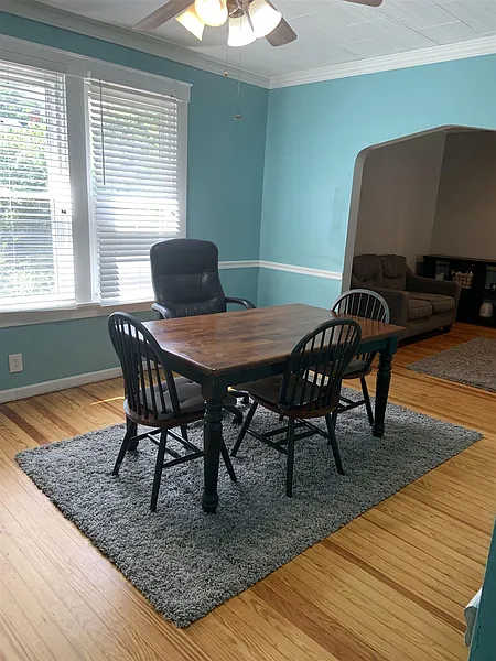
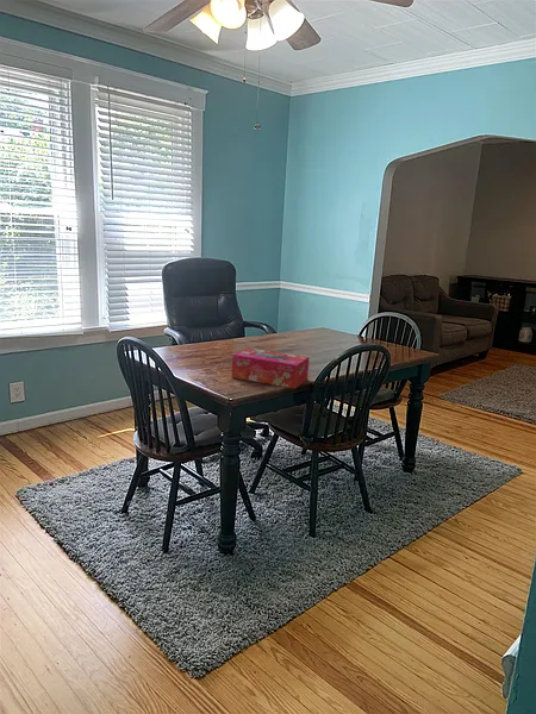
+ tissue box [231,346,311,390]
